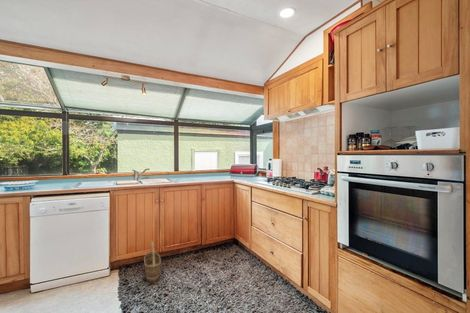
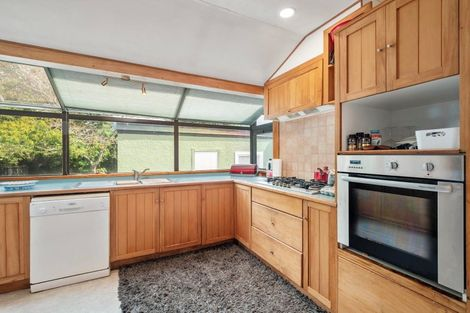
- basket [143,240,162,283]
